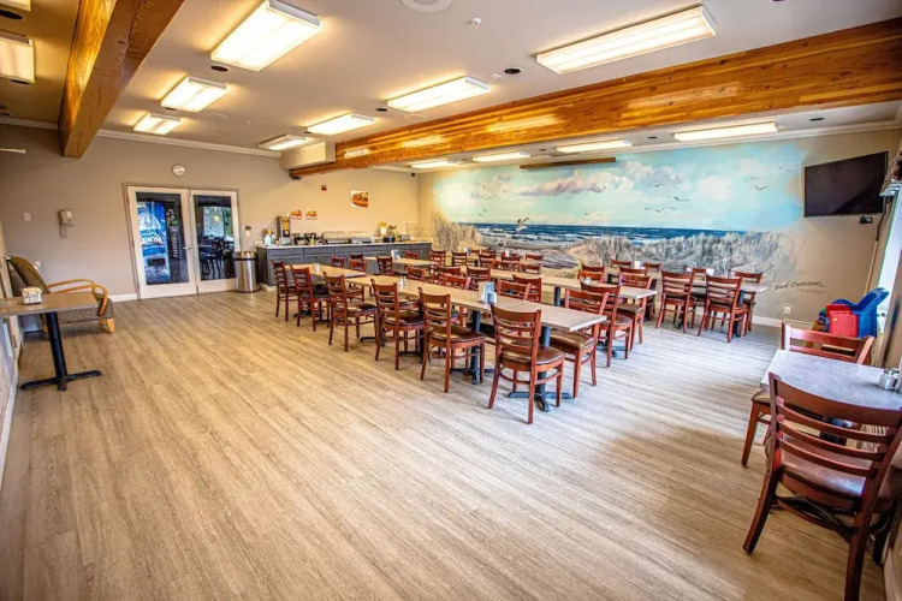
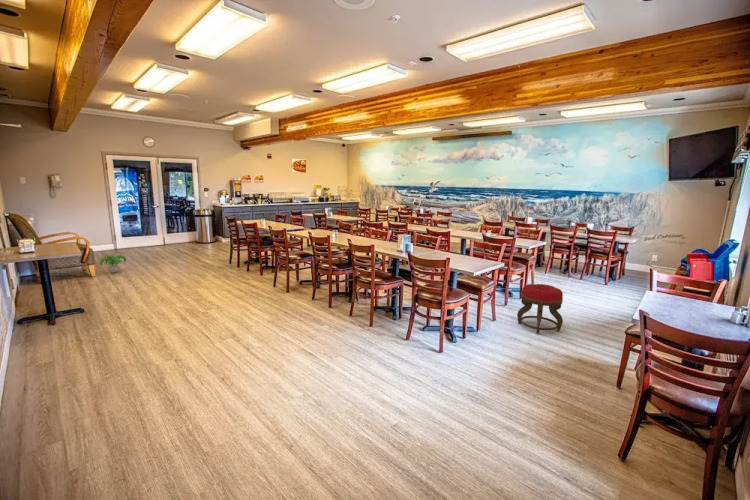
+ decorative plant [99,254,127,274]
+ stool [516,283,564,335]
